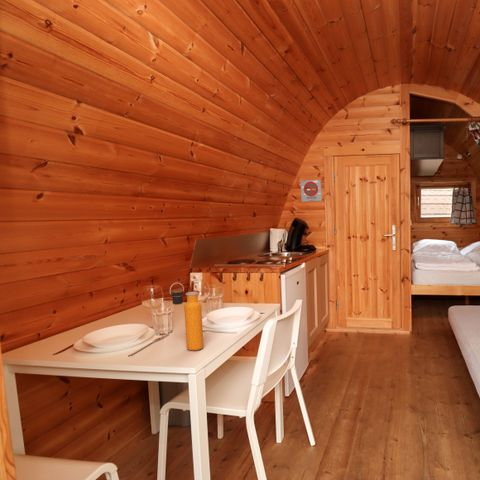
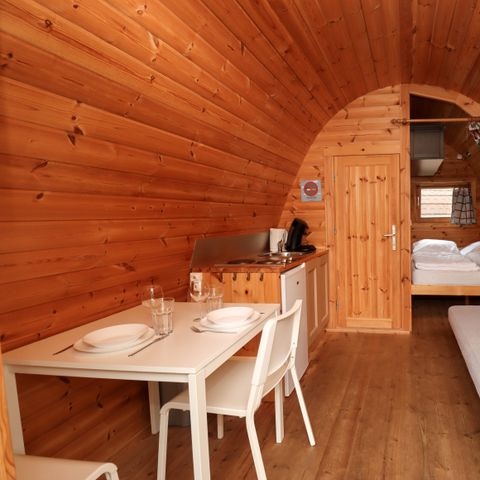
- water bottle [169,282,204,352]
